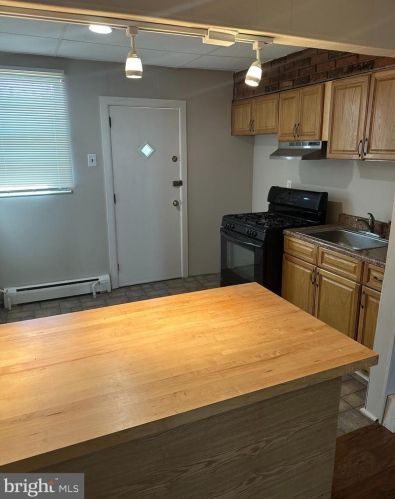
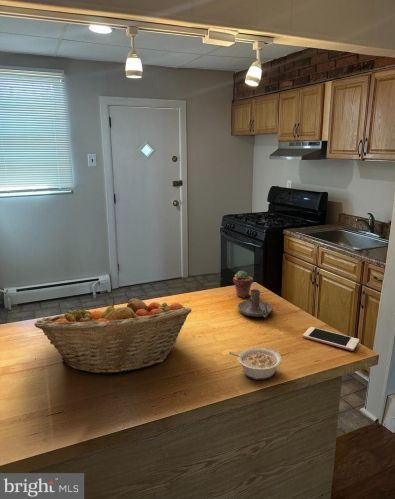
+ candle holder [237,288,273,318]
+ cell phone [302,326,360,352]
+ fruit basket [33,297,192,375]
+ legume [228,347,283,381]
+ potted succulent [232,270,254,299]
